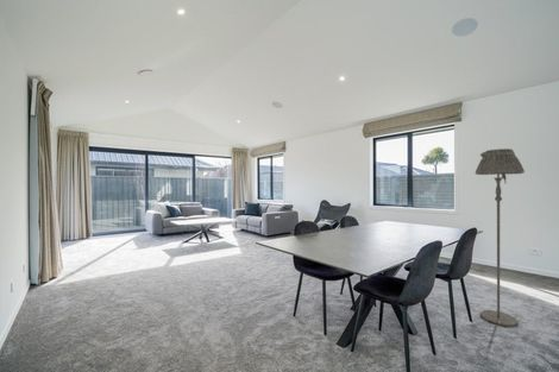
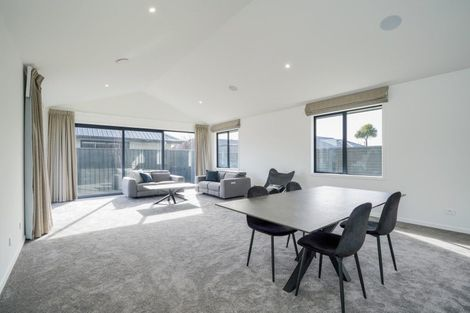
- floor lamp [475,147,526,328]
